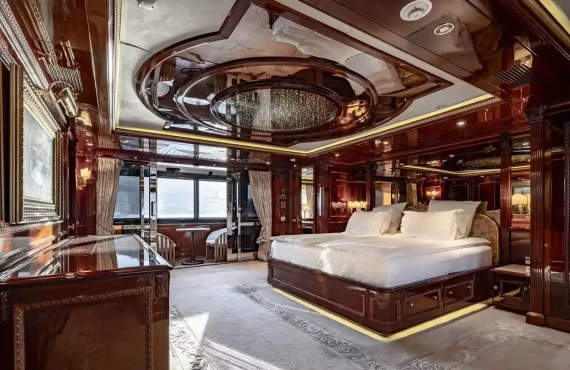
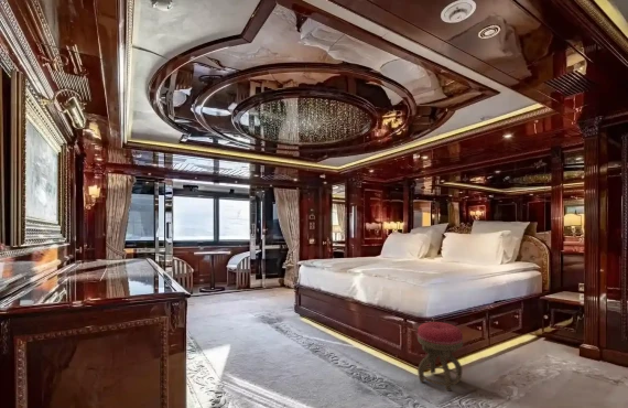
+ stool [416,321,464,391]
